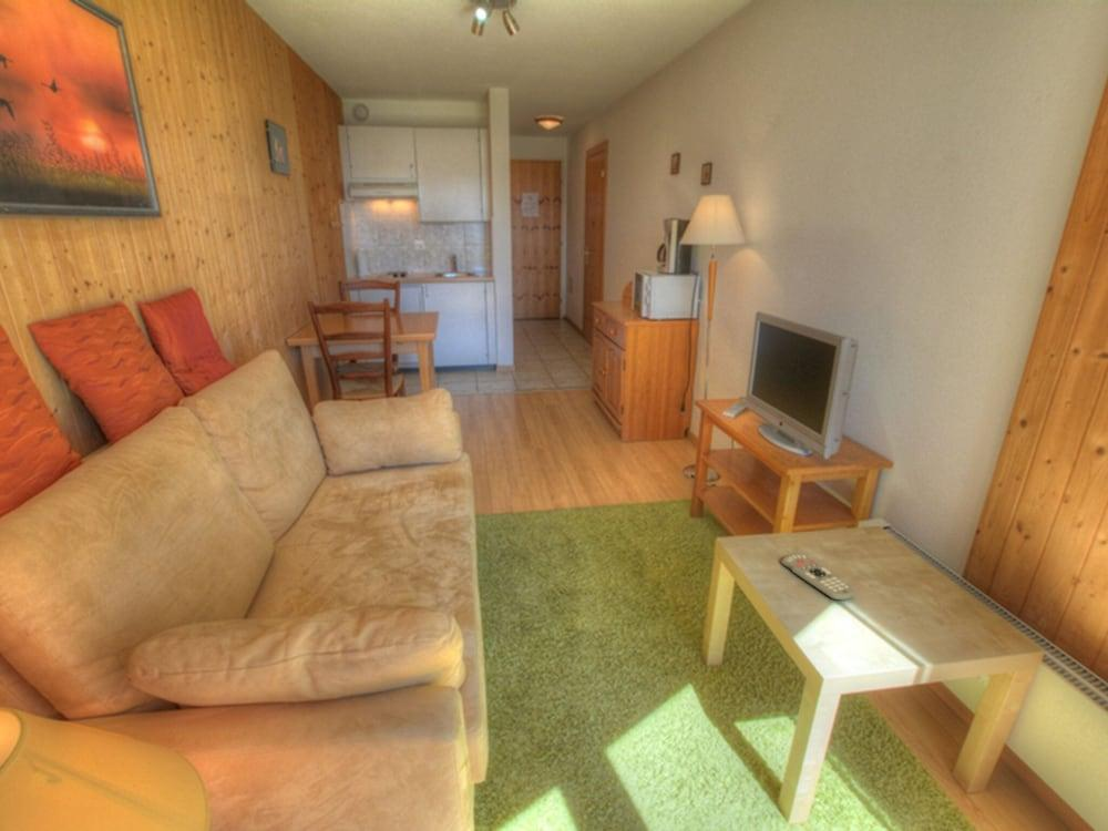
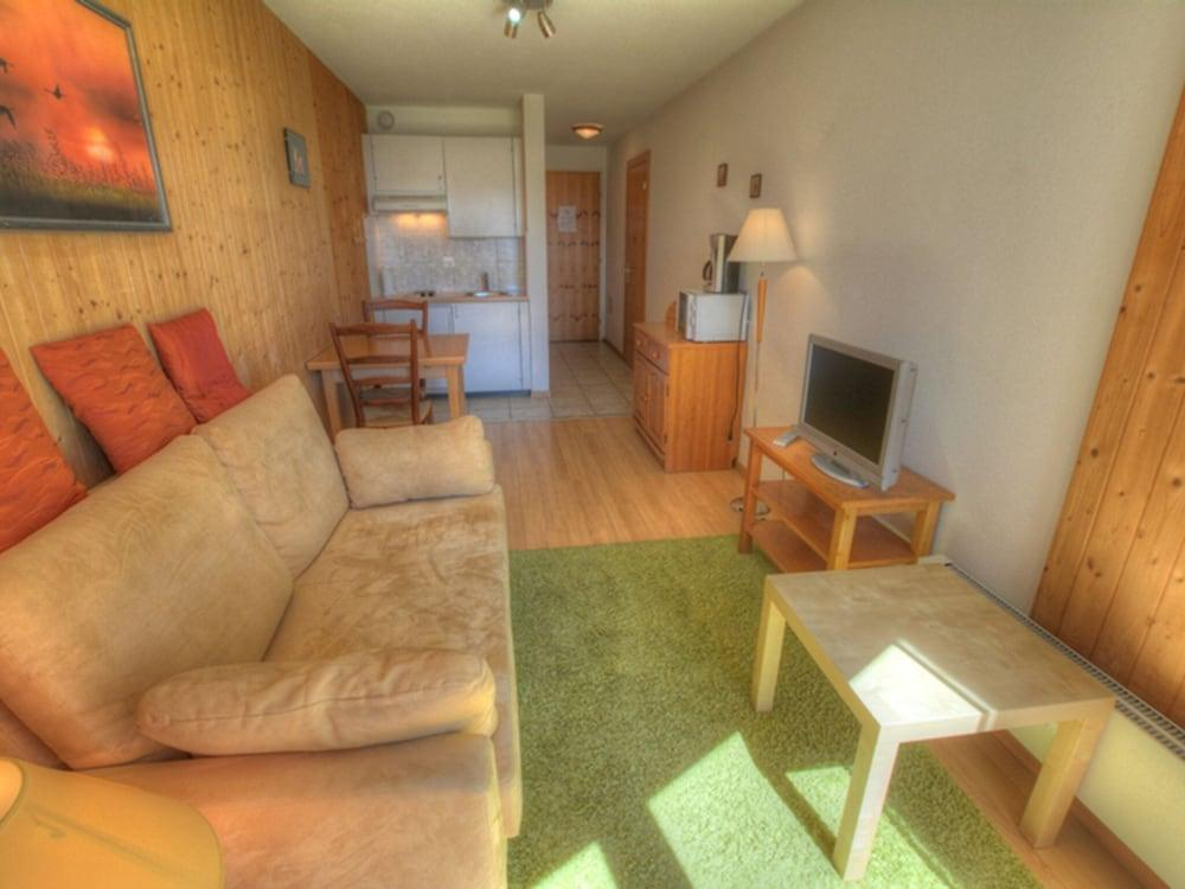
- remote control [780,552,855,602]
